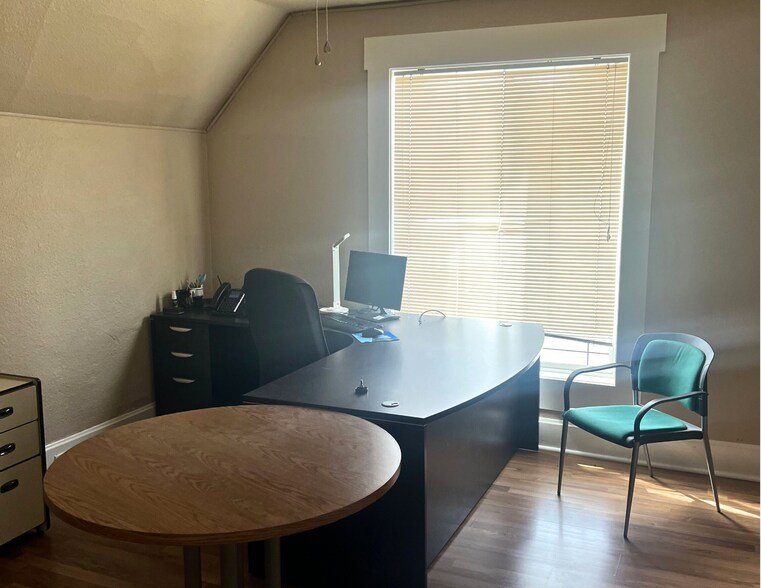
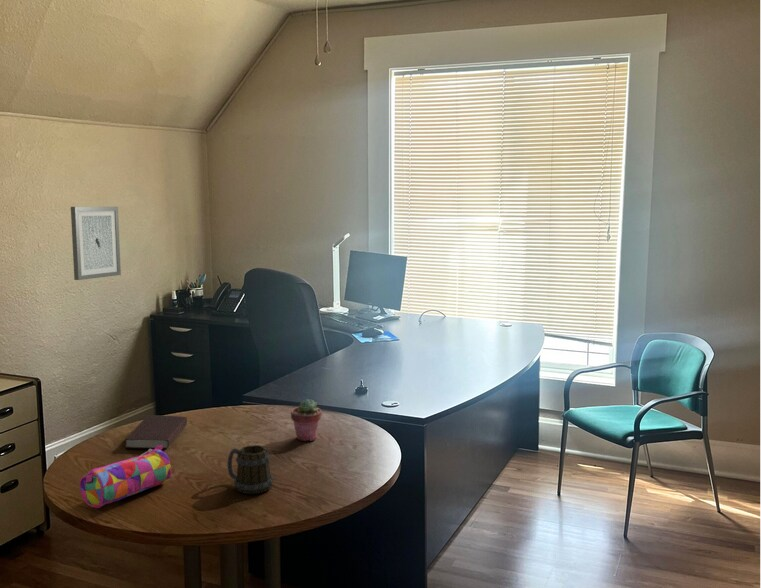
+ mug [226,444,275,495]
+ wall art [70,206,122,281]
+ book [124,414,188,449]
+ potted succulent [290,398,322,442]
+ pencil case [79,446,172,509]
